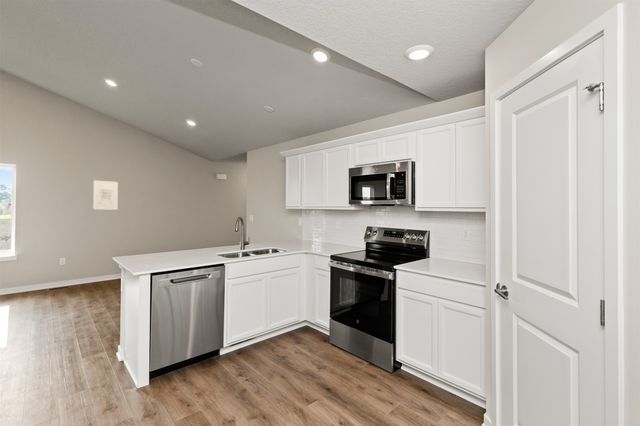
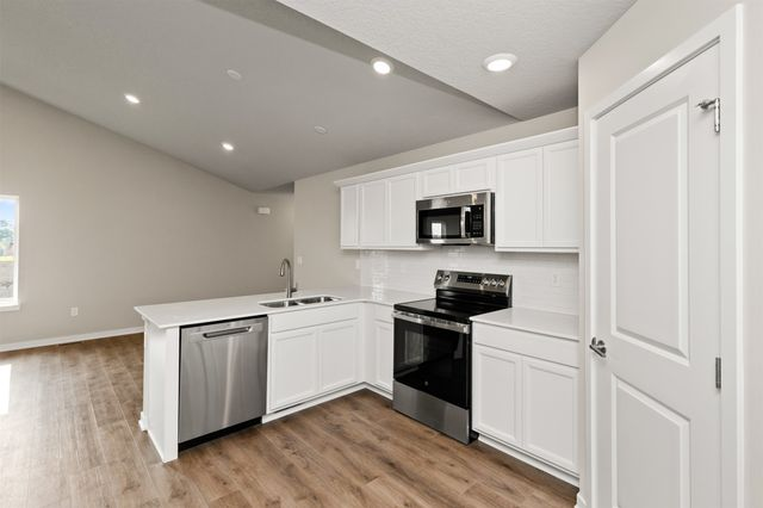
- wall art [92,179,119,211]
